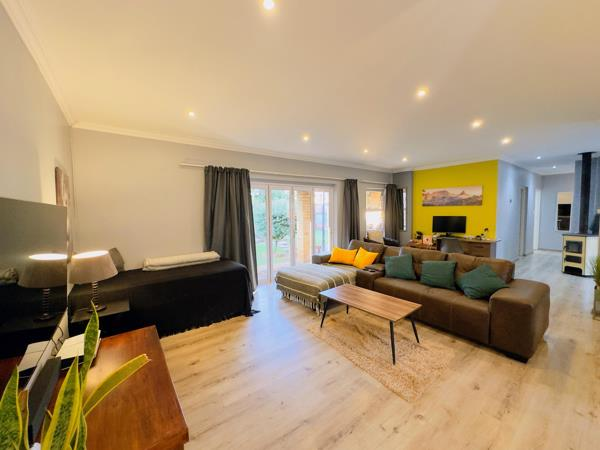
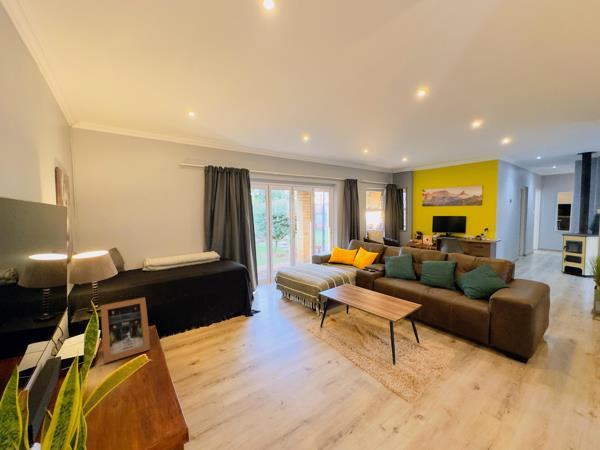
+ picture frame [100,296,151,364]
